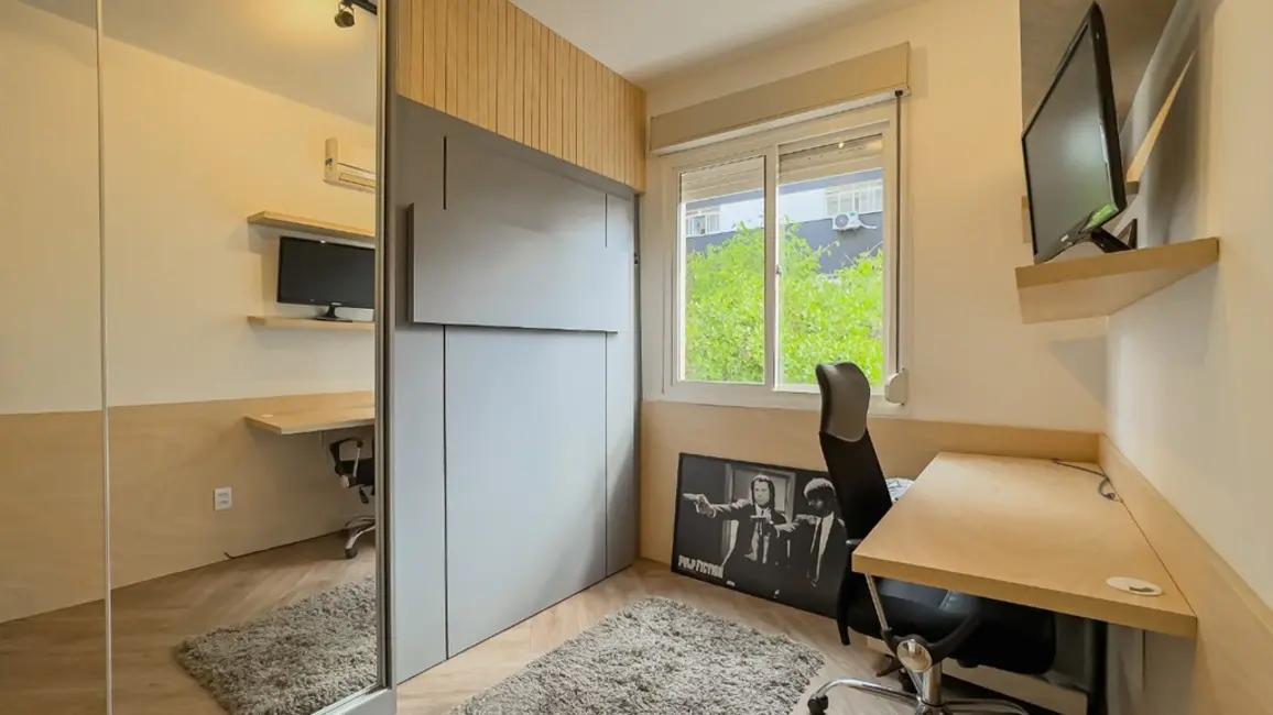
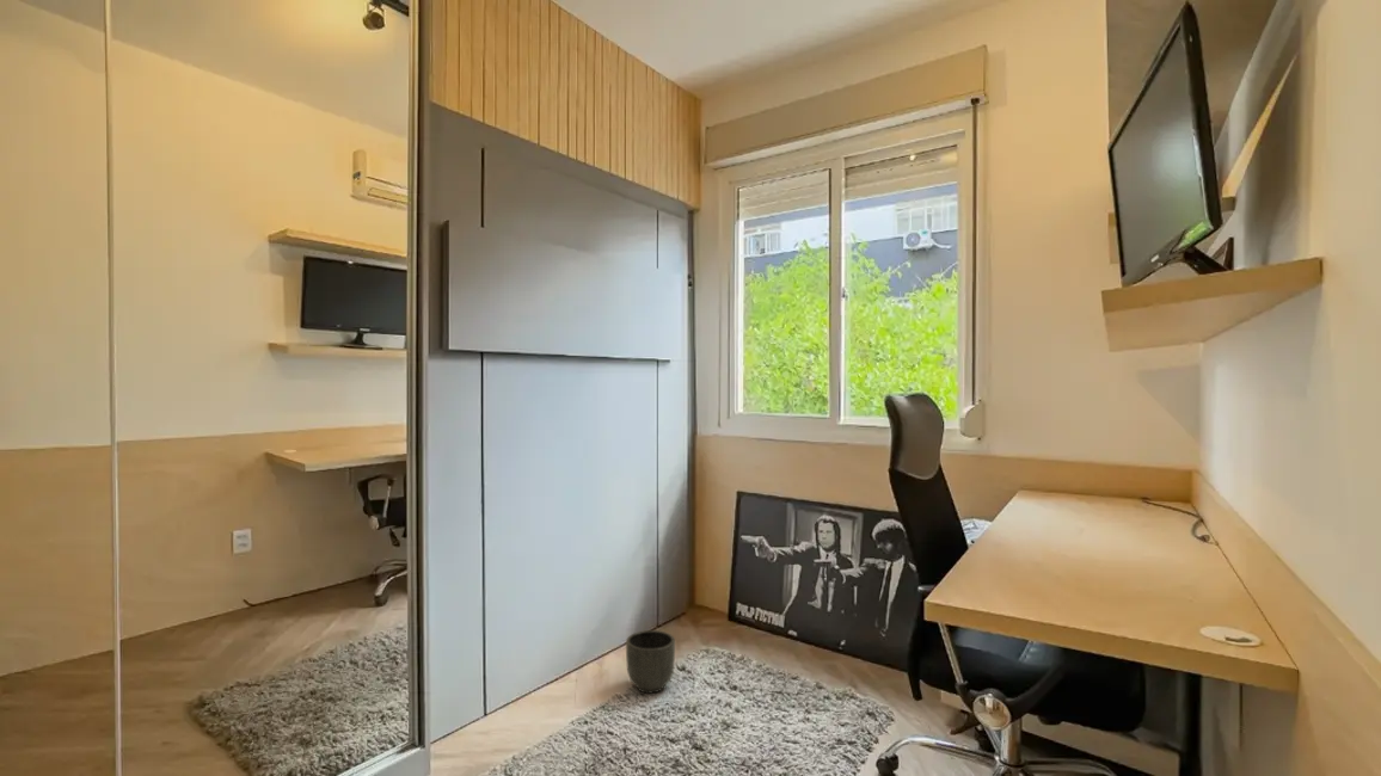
+ planter [625,629,676,695]
